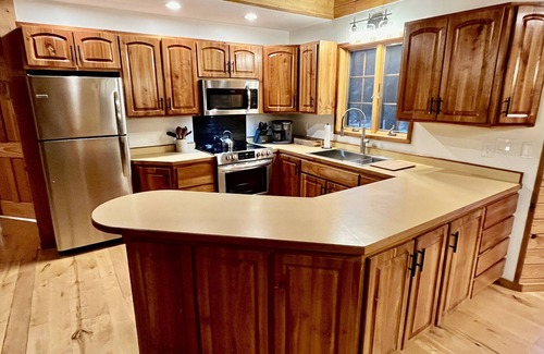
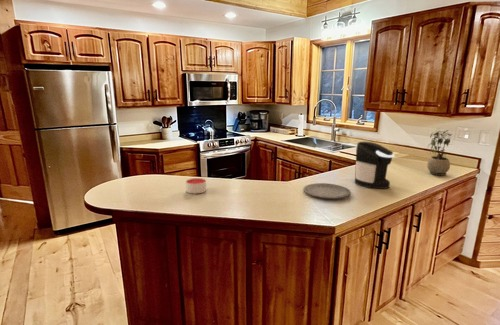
+ plate [303,182,352,200]
+ potted plant [426,127,453,176]
+ candle [185,177,208,195]
+ coffee maker [354,141,396,190]
